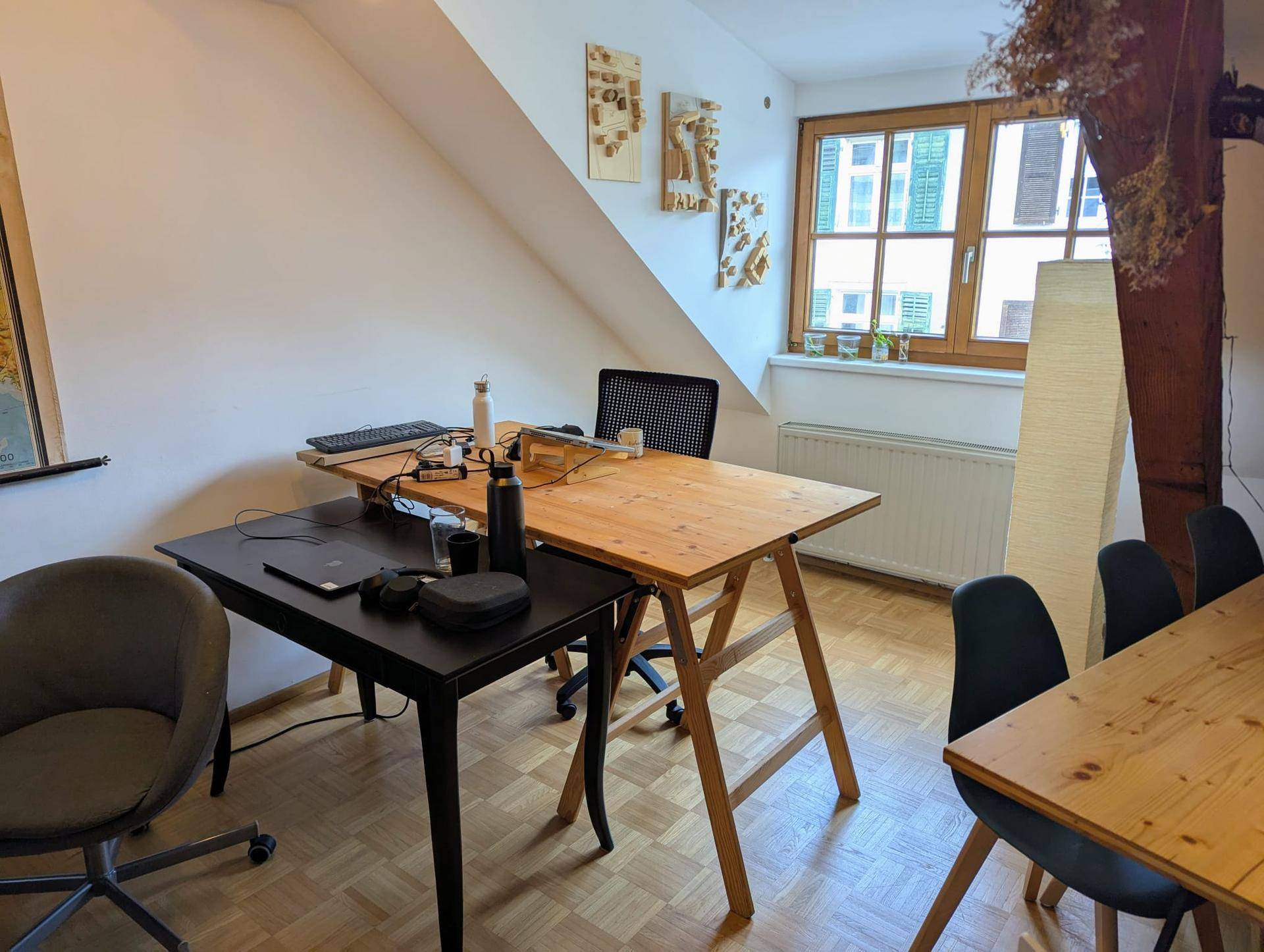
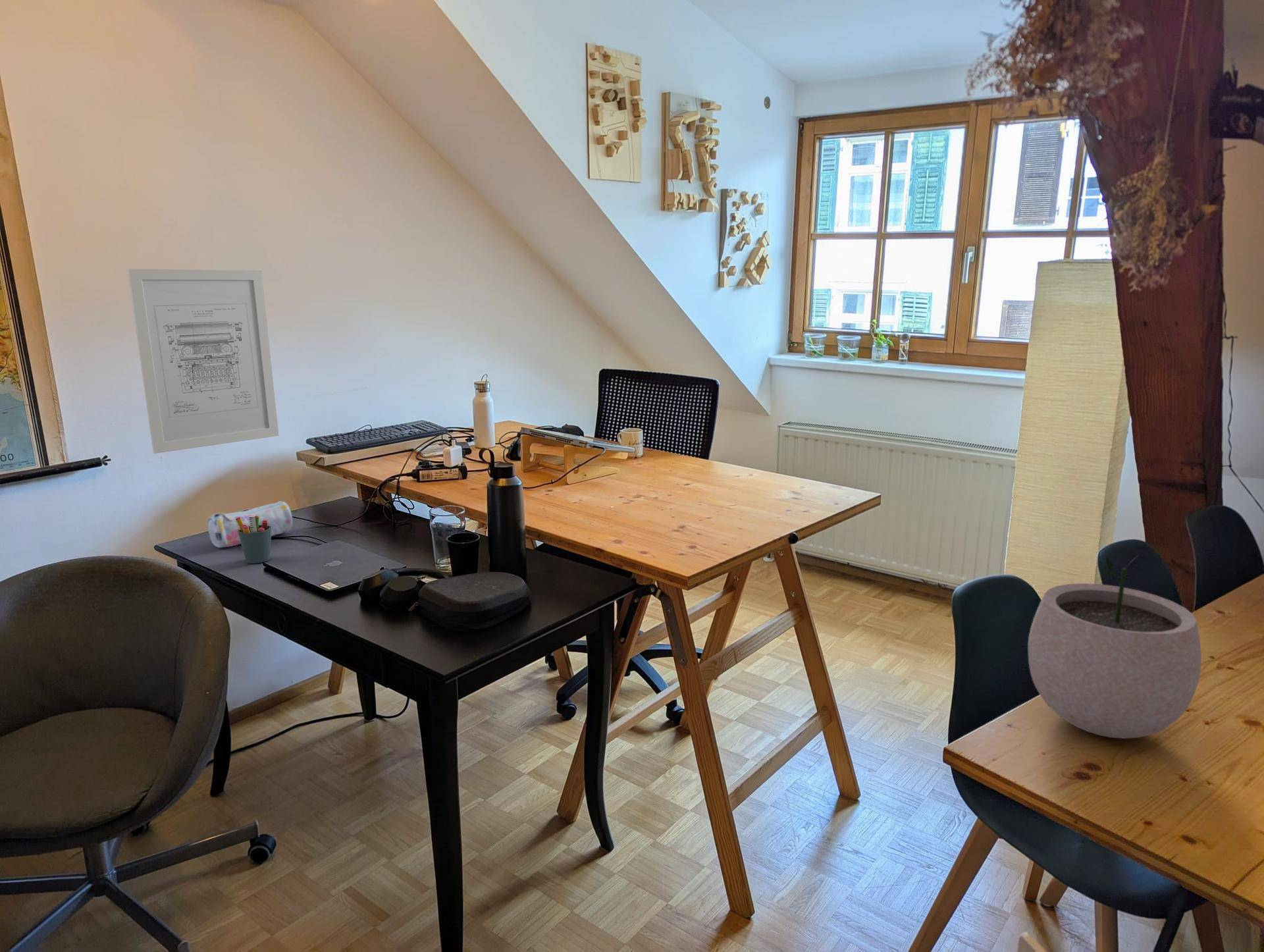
+ wall art [127,268,279,454]
+ pen holder [235,516,272,564]
+ pencil case [207,500,293,548]
+ plant pot [1028,554,1202,739]
